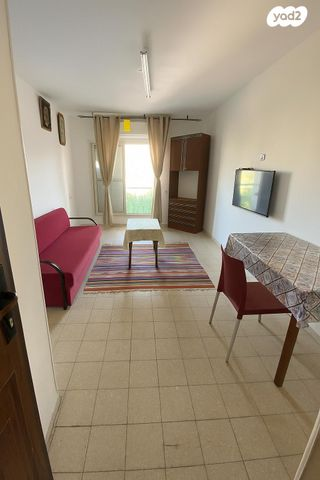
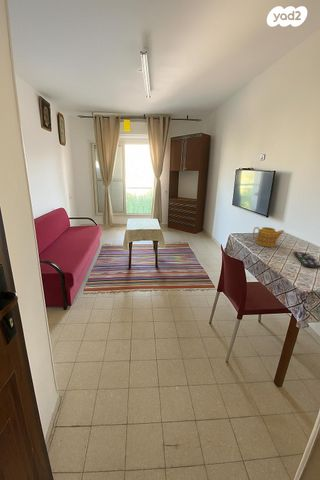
+ teapot [252,226,286,248]
+ remote control [293,251,320,270]
